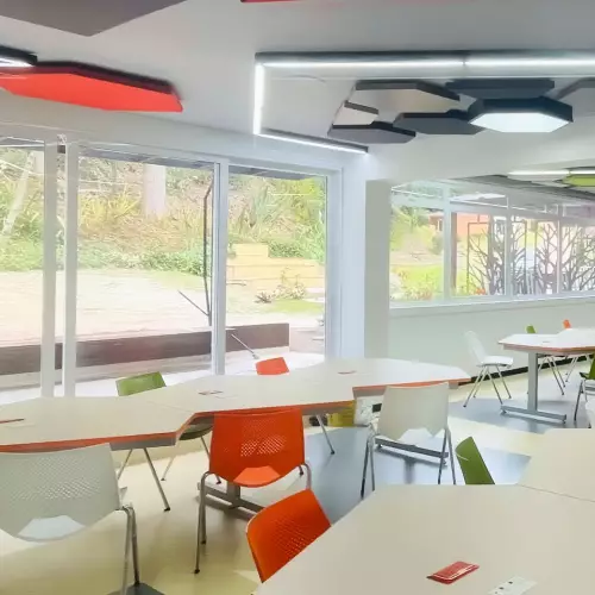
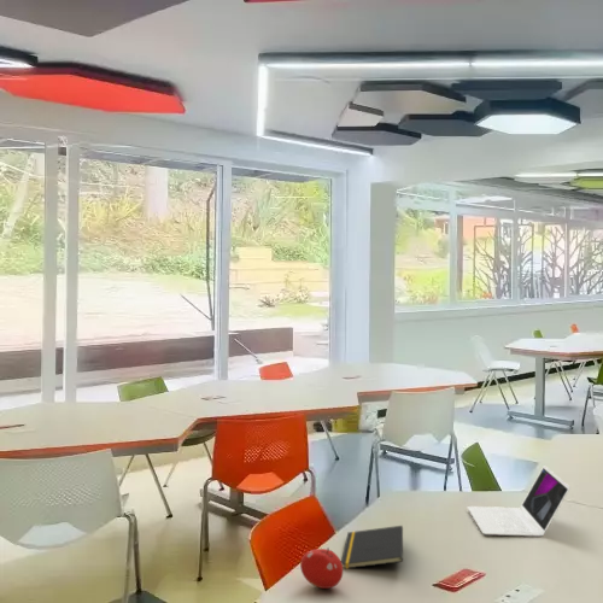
+ laptop [466,464,572,538]
+ notepad [340,525,404,569]
+ fruit [299,546,344,590]
